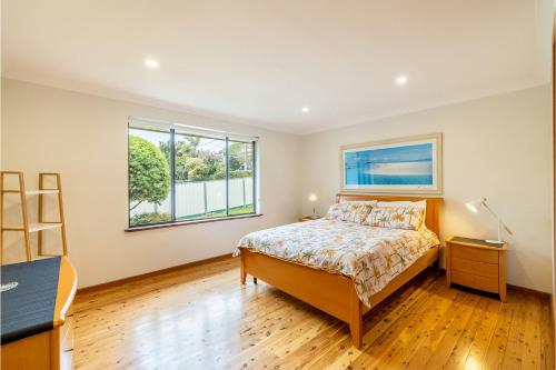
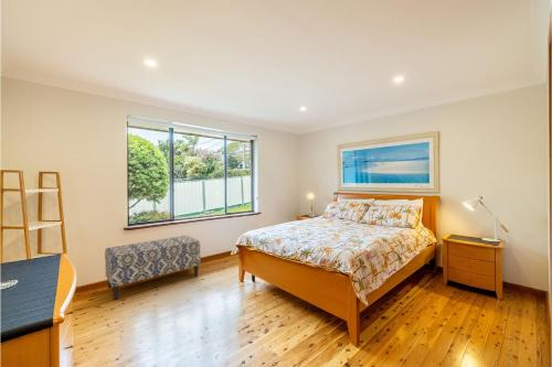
+ bench [104,235,201,301]
